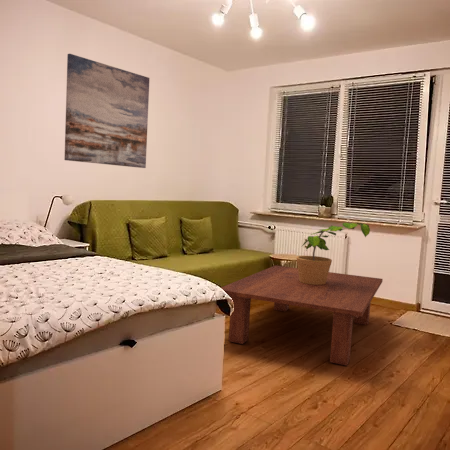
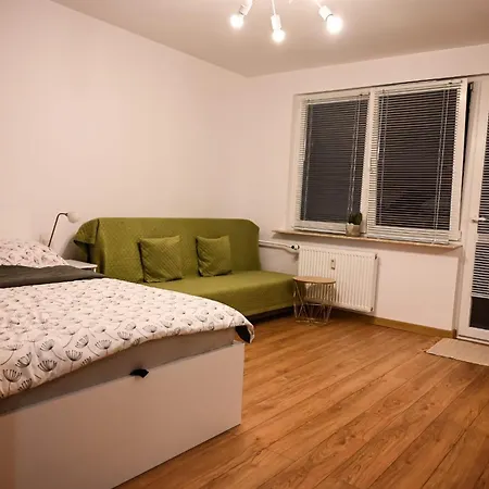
- potted plant [296,222,371,285]
- wall art [63,53,151,169]
- coffee table [220,264,383,367]
